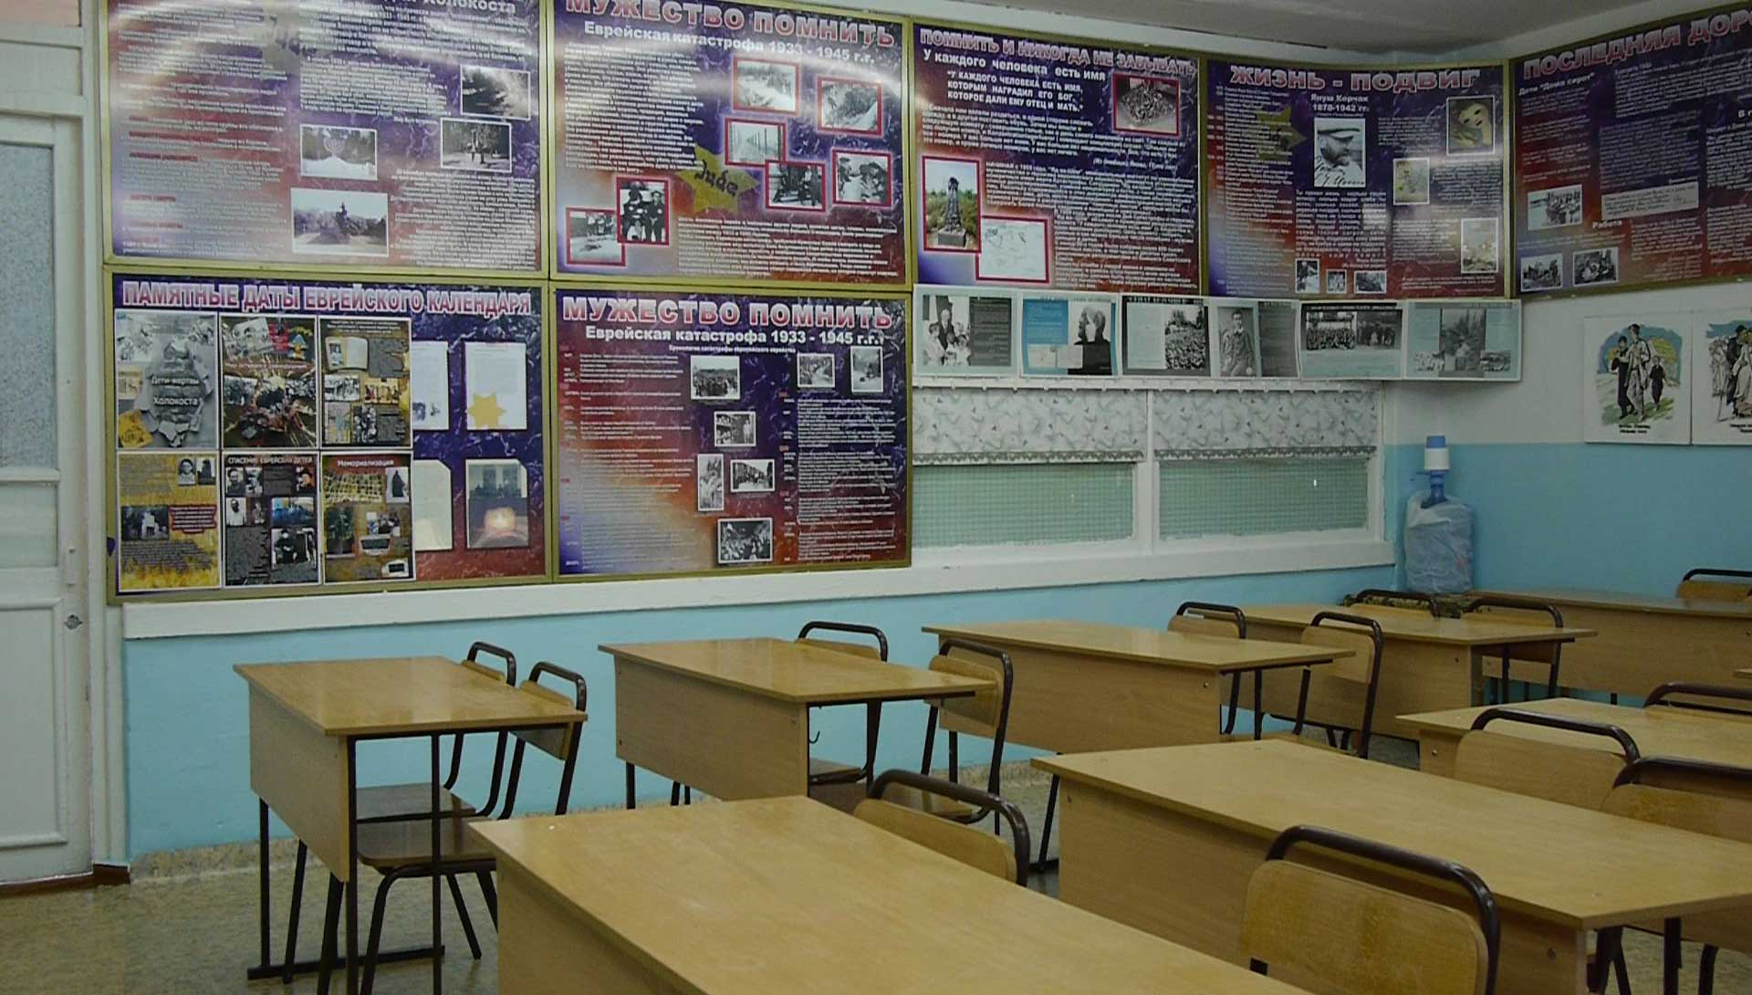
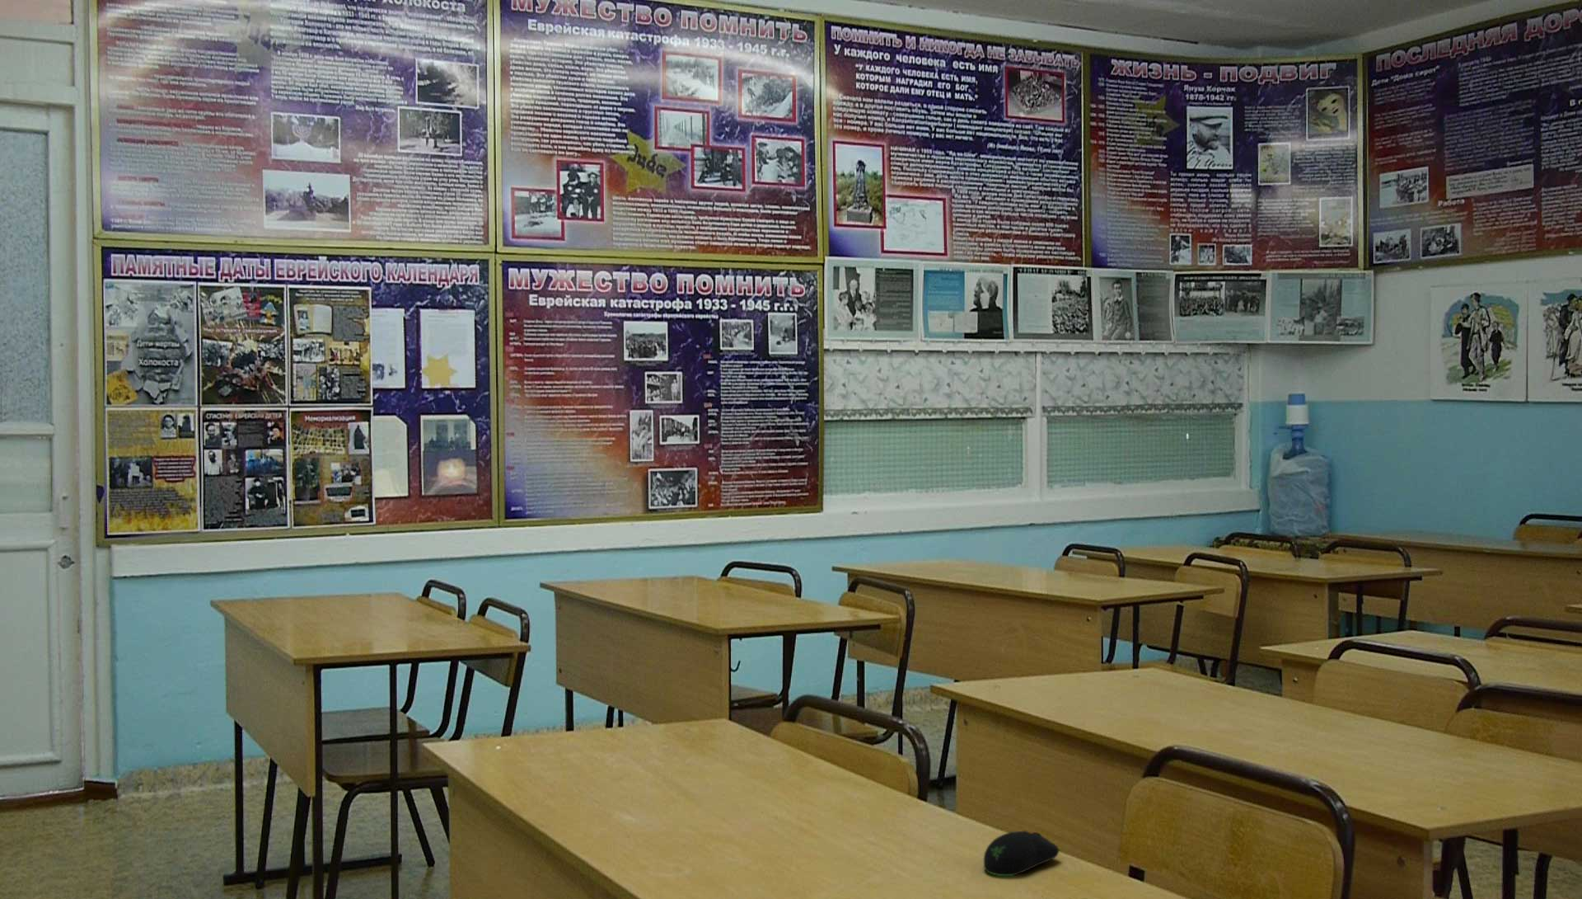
+ computer mouse [983,829,1059,877]
